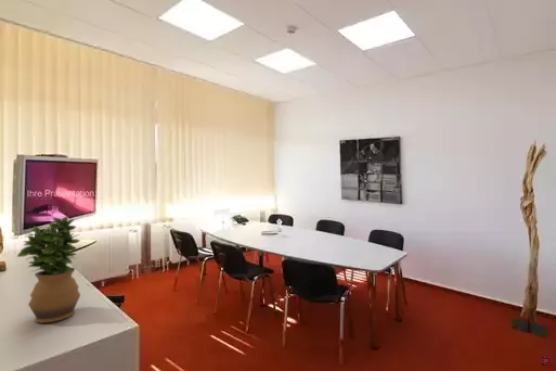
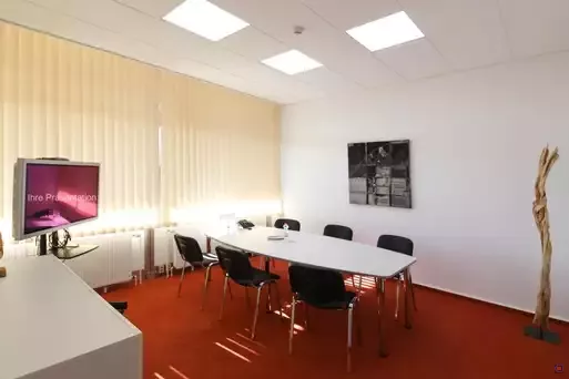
- potted plant [16,216,81,323]
